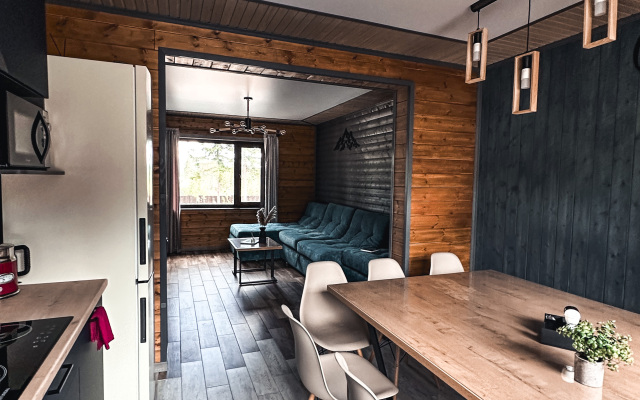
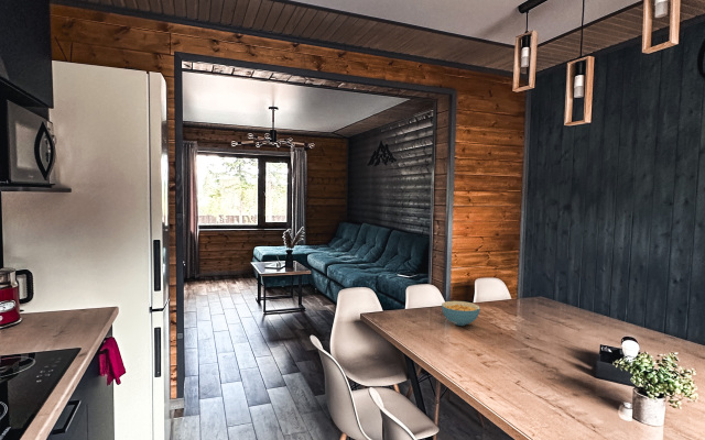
+ cereal bowl [441,300,481,327]
